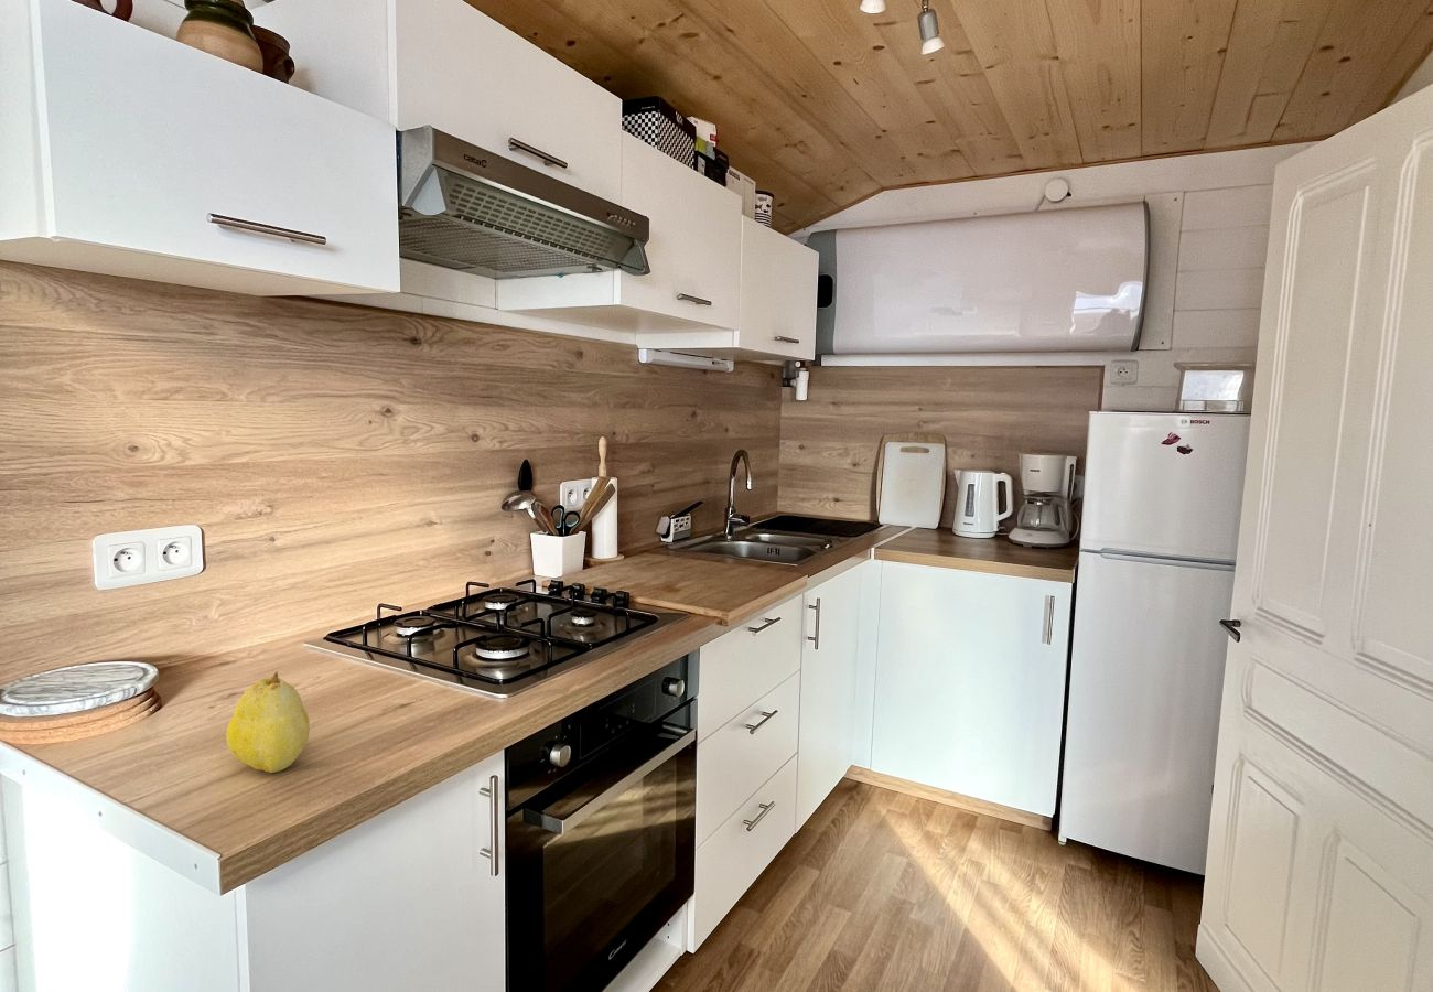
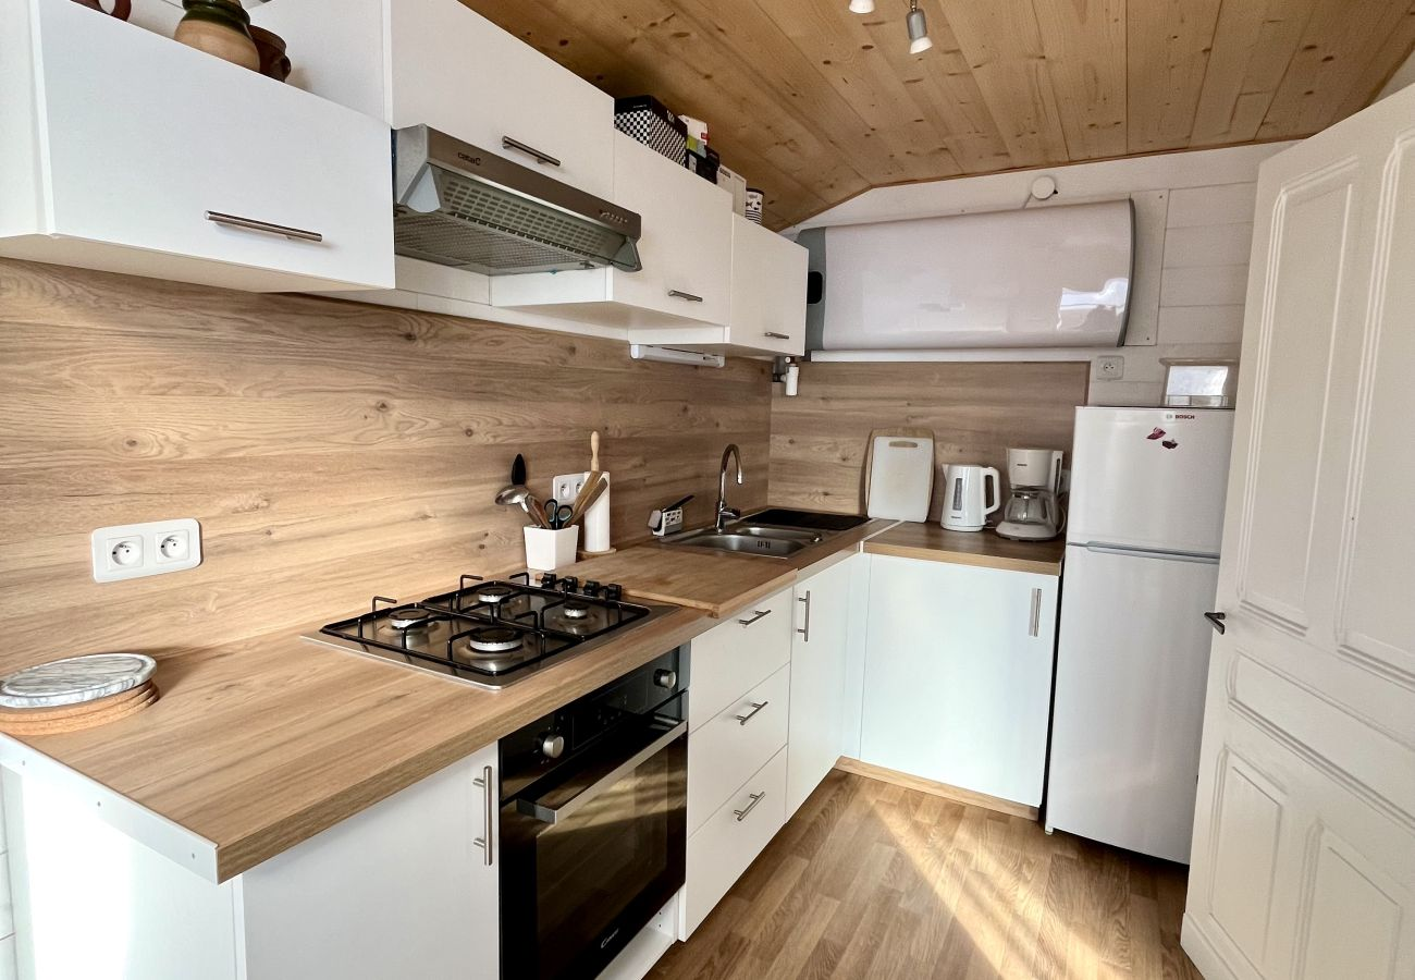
- fruit [225,670,311,774]
